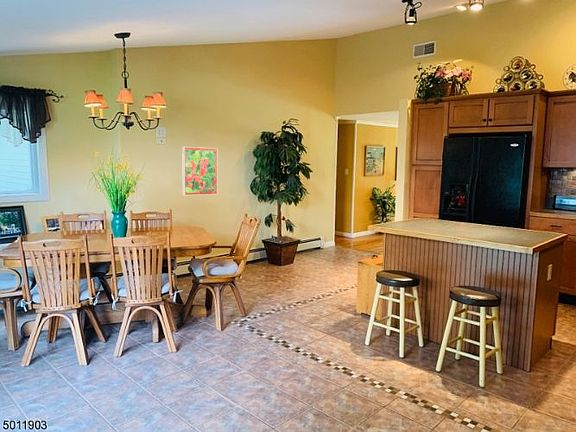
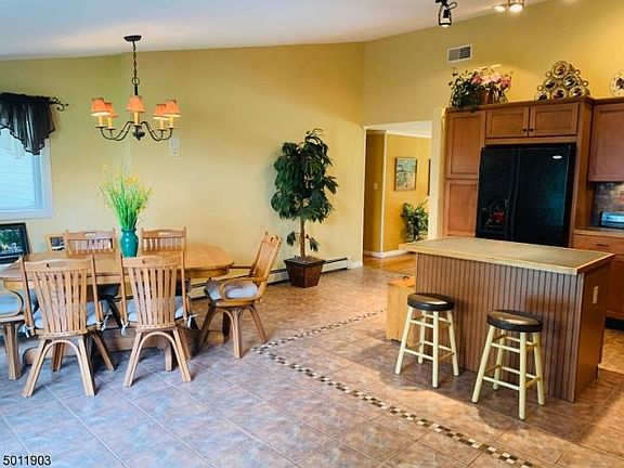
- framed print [181,146,218,196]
